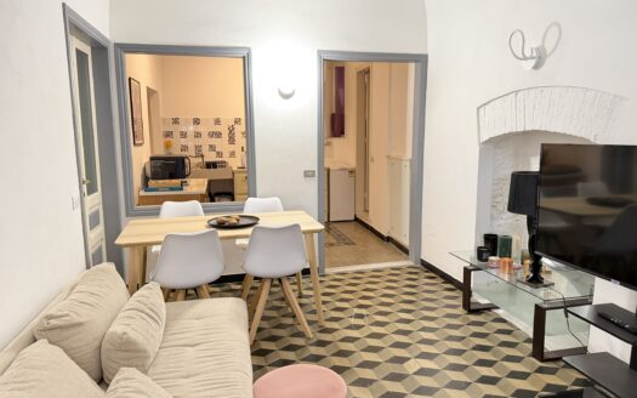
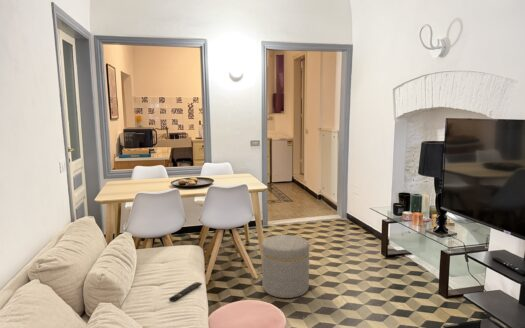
+ remote control [168,281,203,303]
+ ottoman [261,234,310,299]
